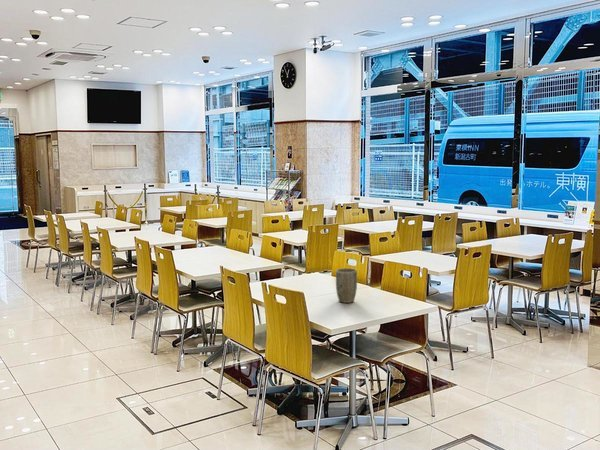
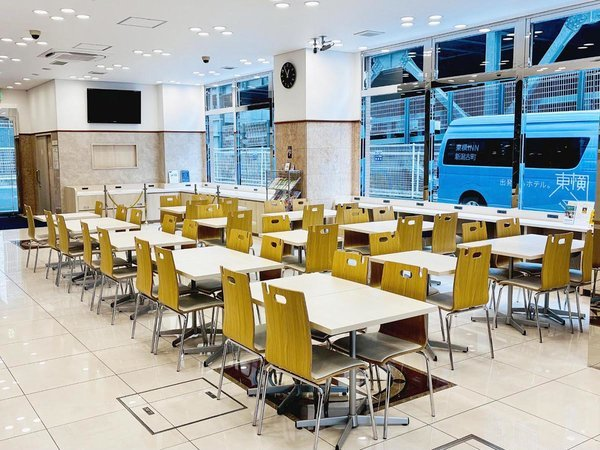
- plant pot [335,267,358,304]
